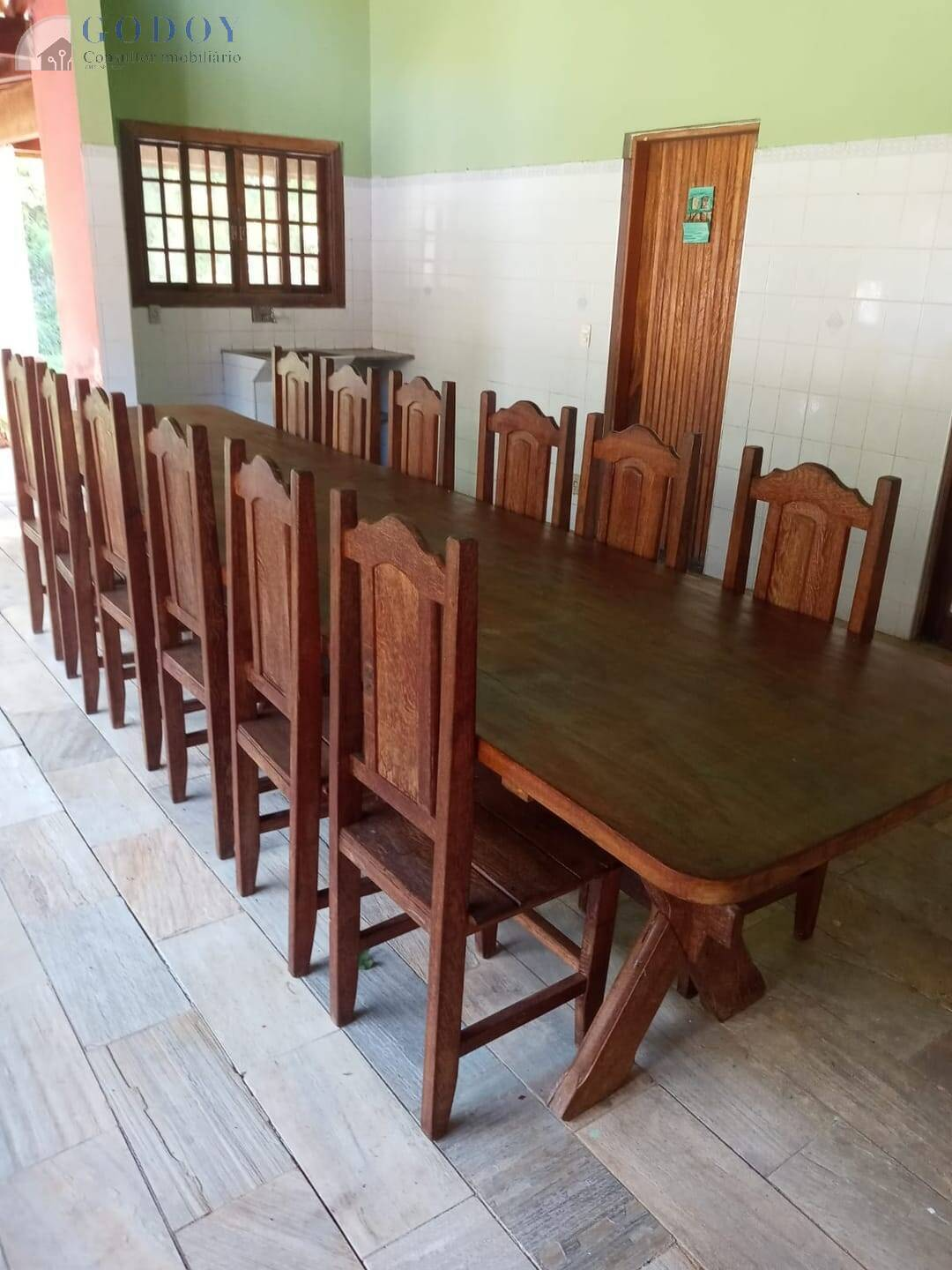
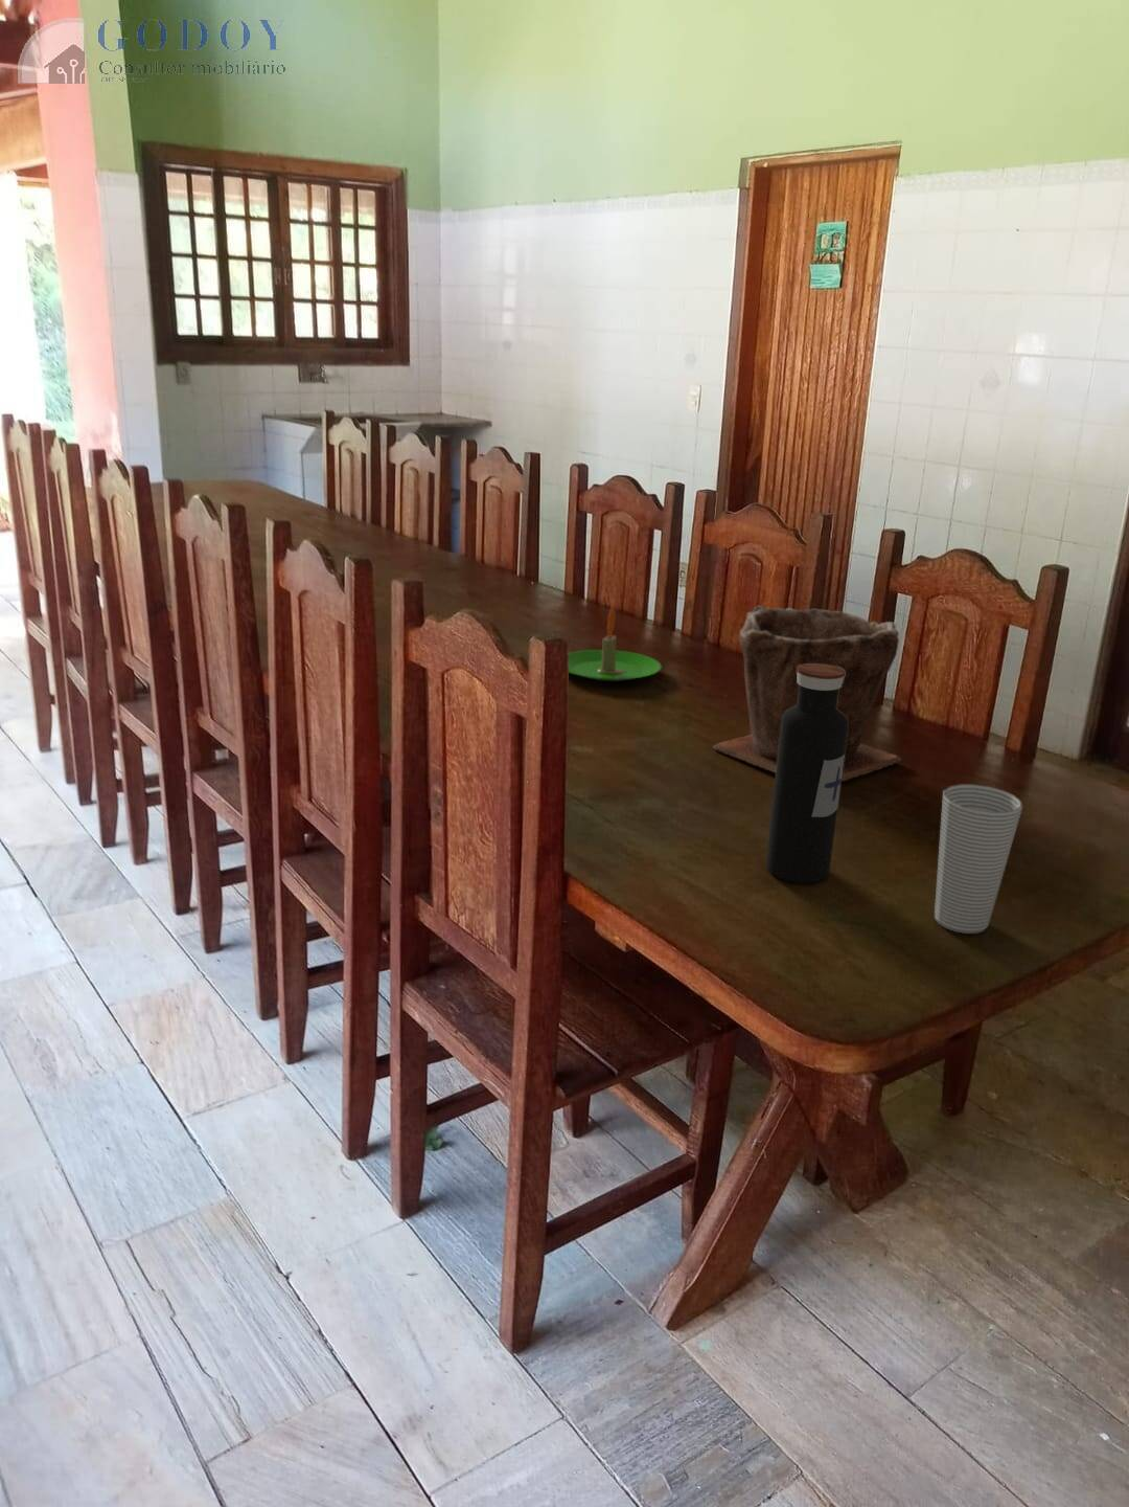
+ plant pot [712,605,904,783]
+ water bottle [765,663,848,884]
+ cup [933,783,1023,935]
+ candle [568,604,663,682]
